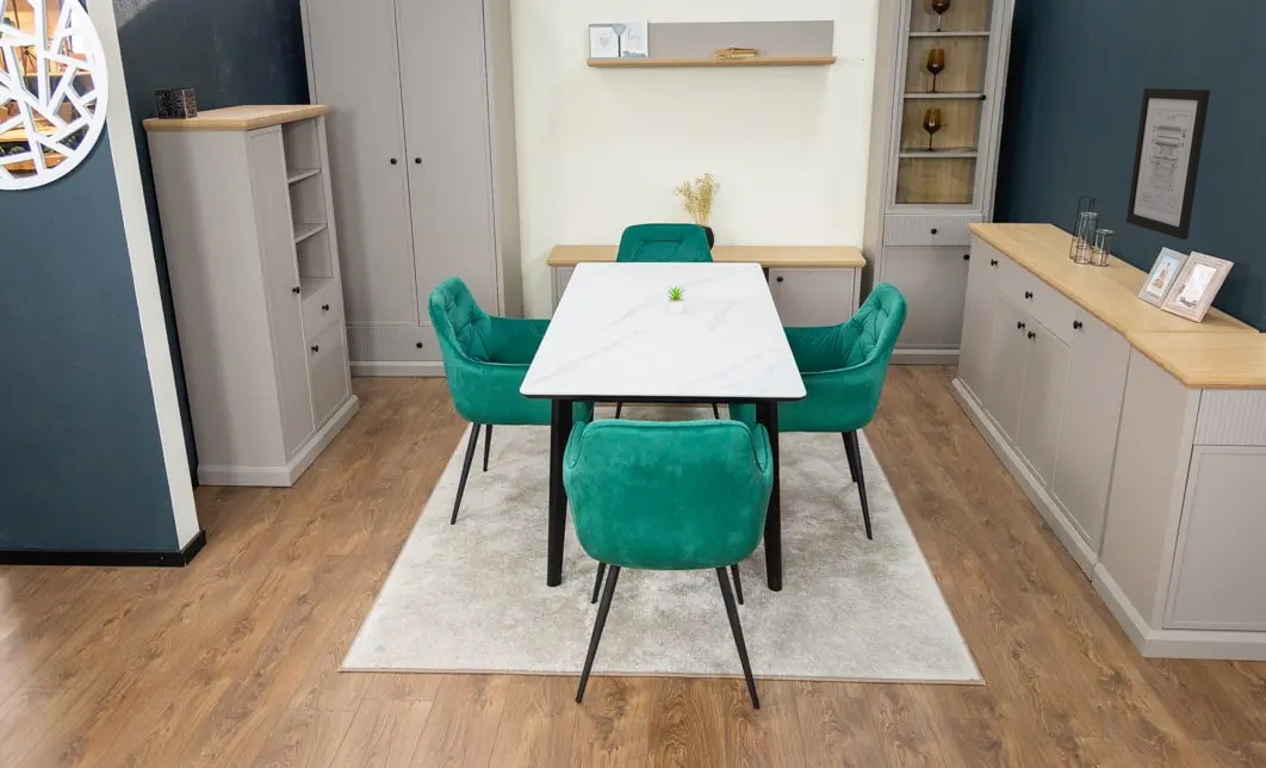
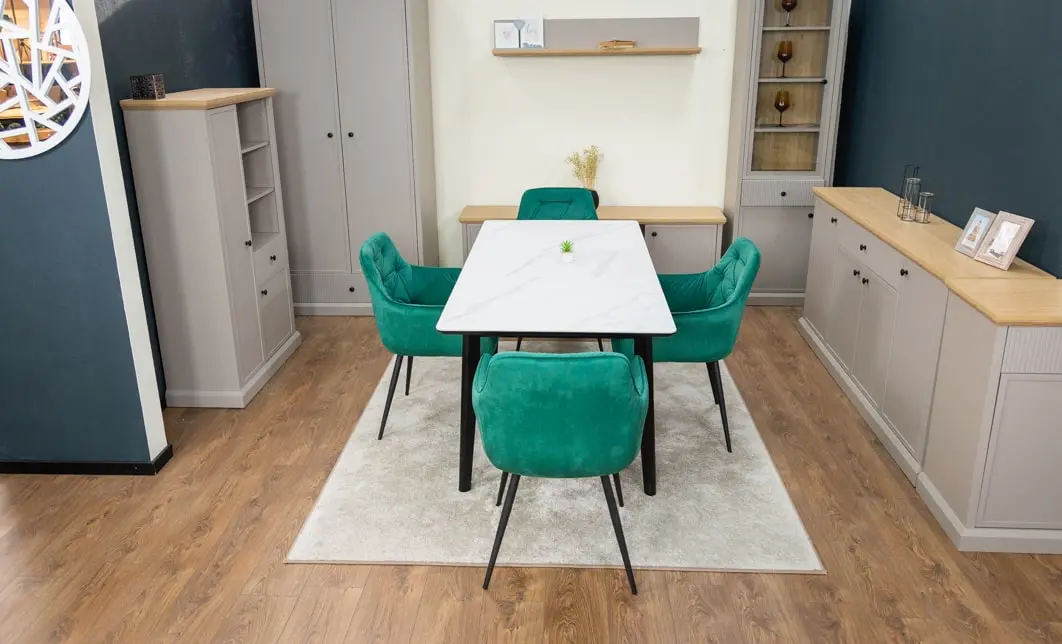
- wall art [1125,87,1211,241]
